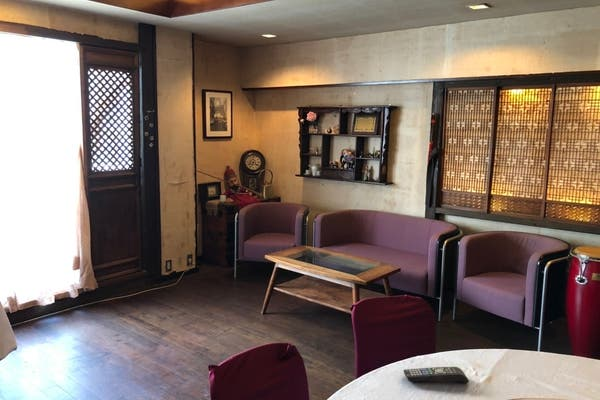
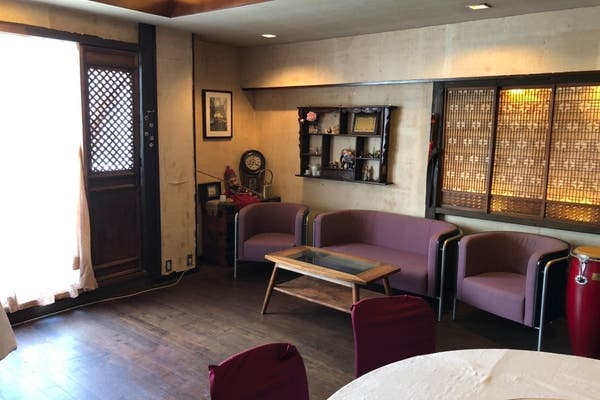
- remote control [403,366,470,384]
